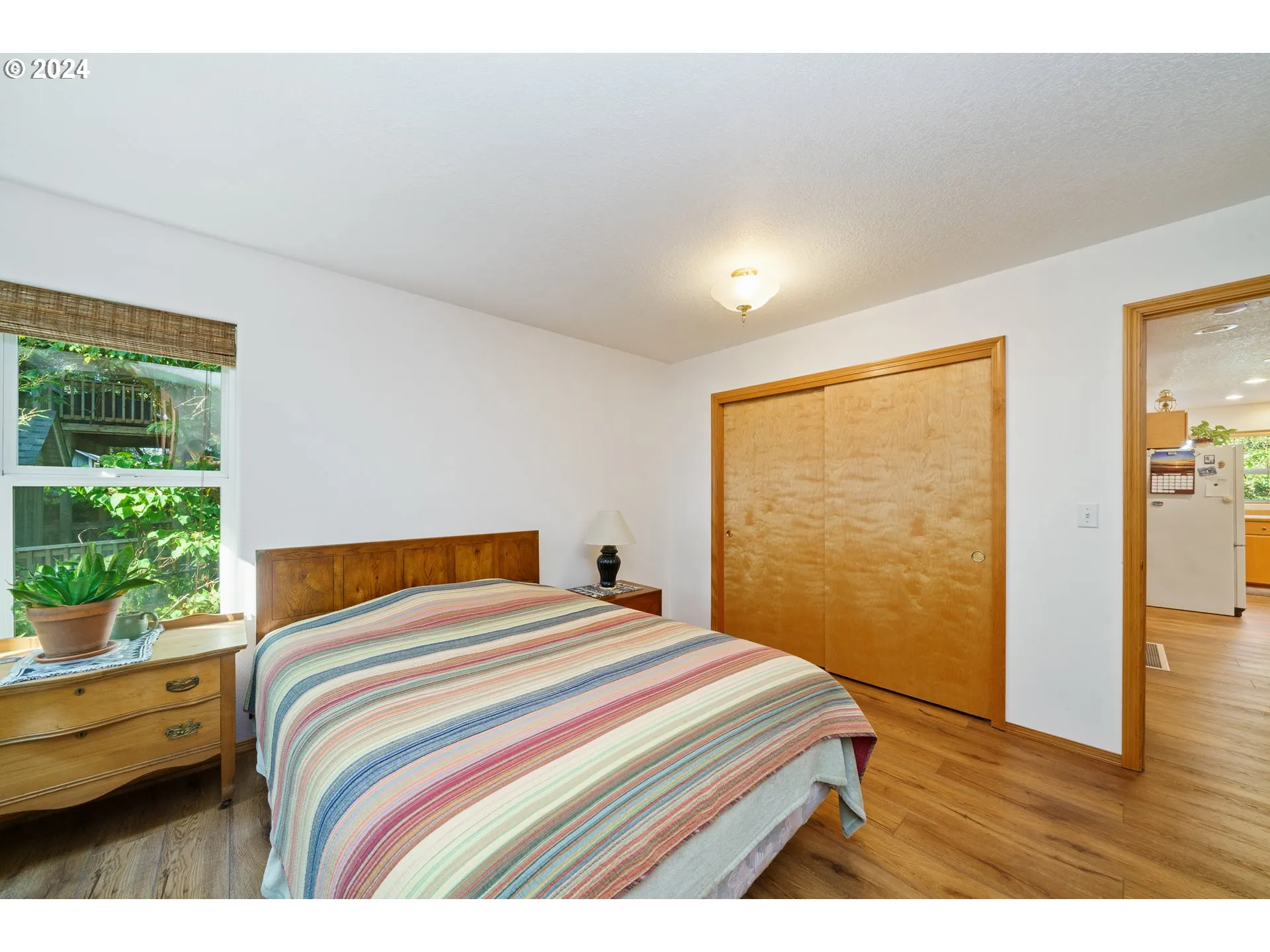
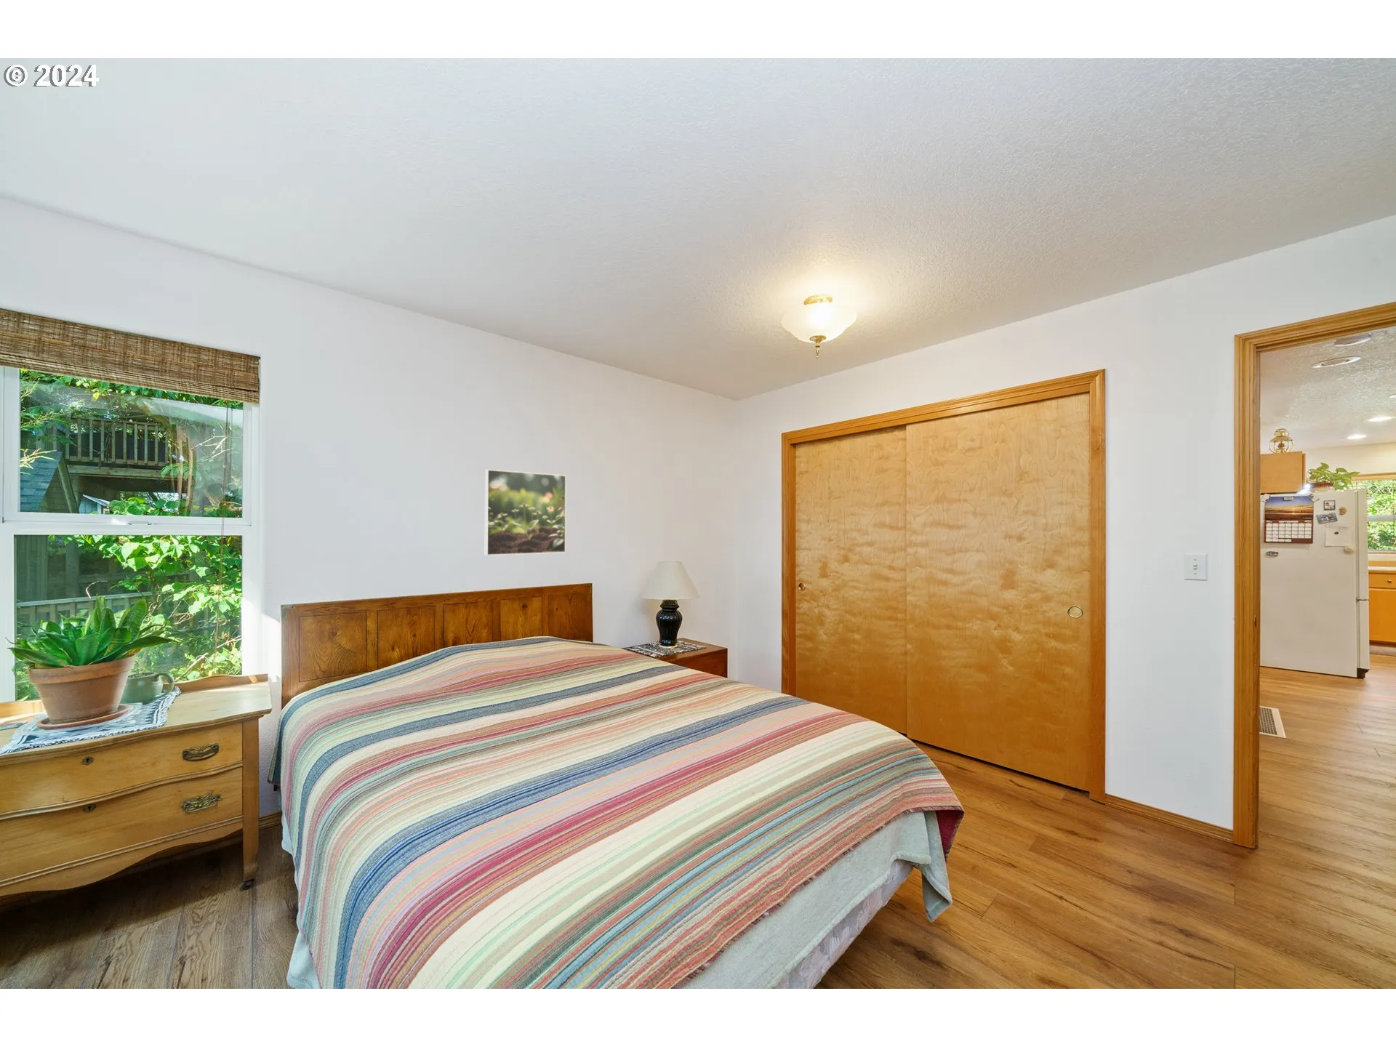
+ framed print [485,469,567,556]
